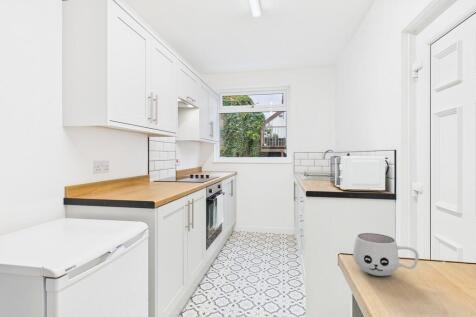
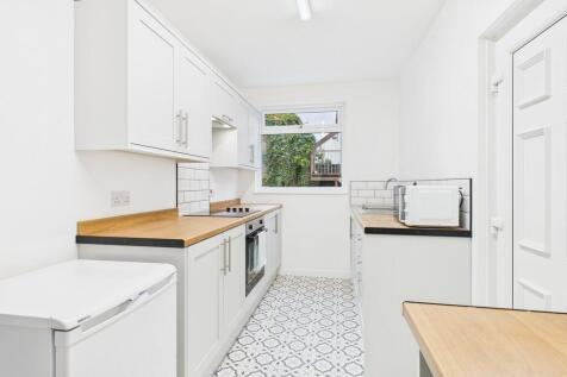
- mug [352,232,420,277]
